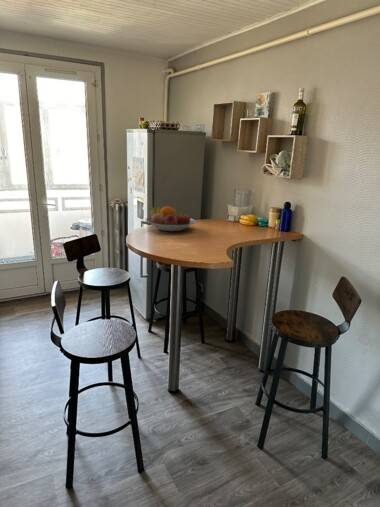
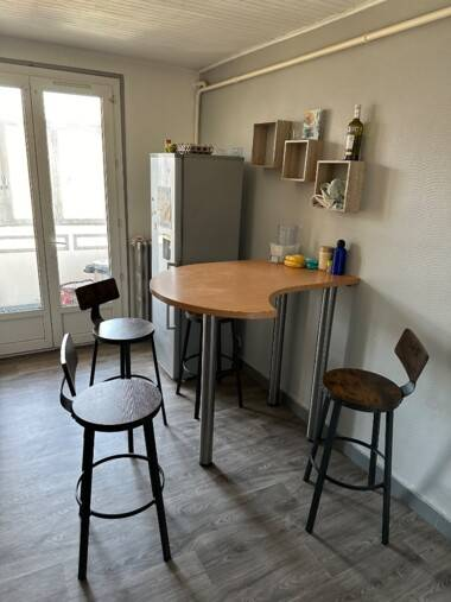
- fruit bowl [145,205,197,232]
